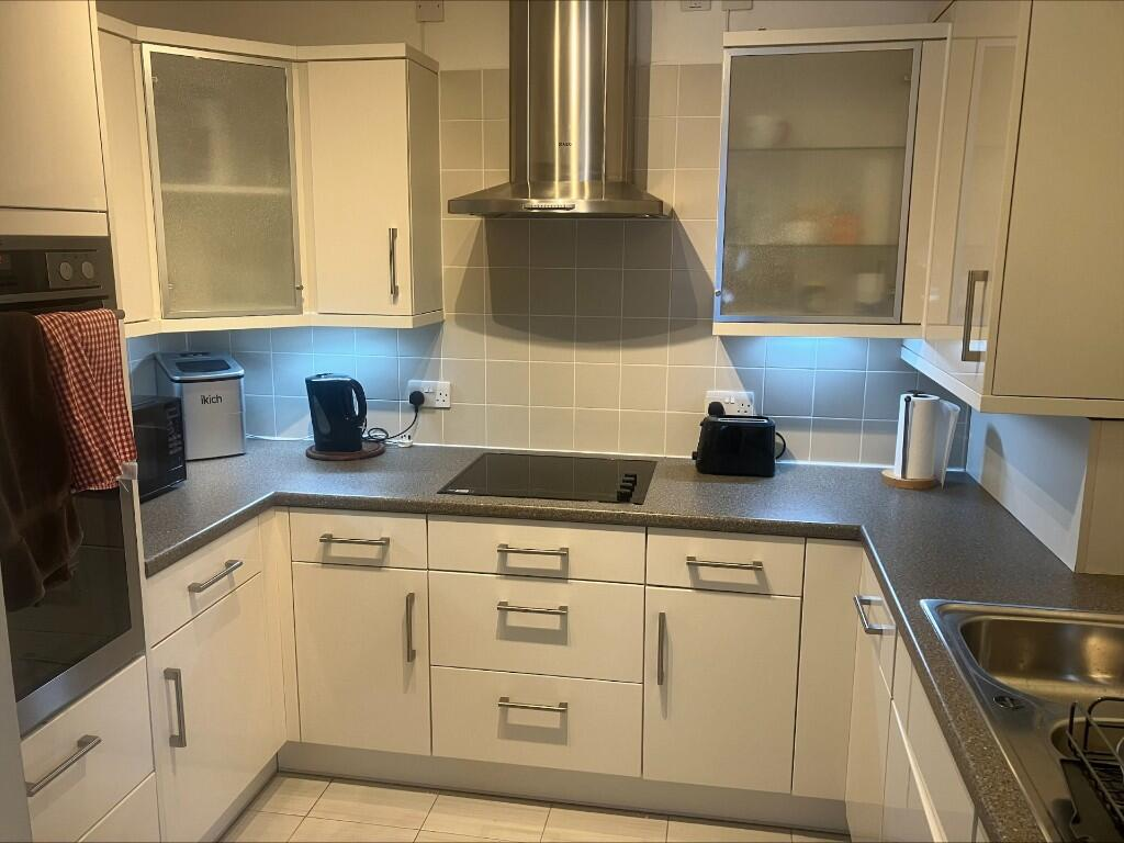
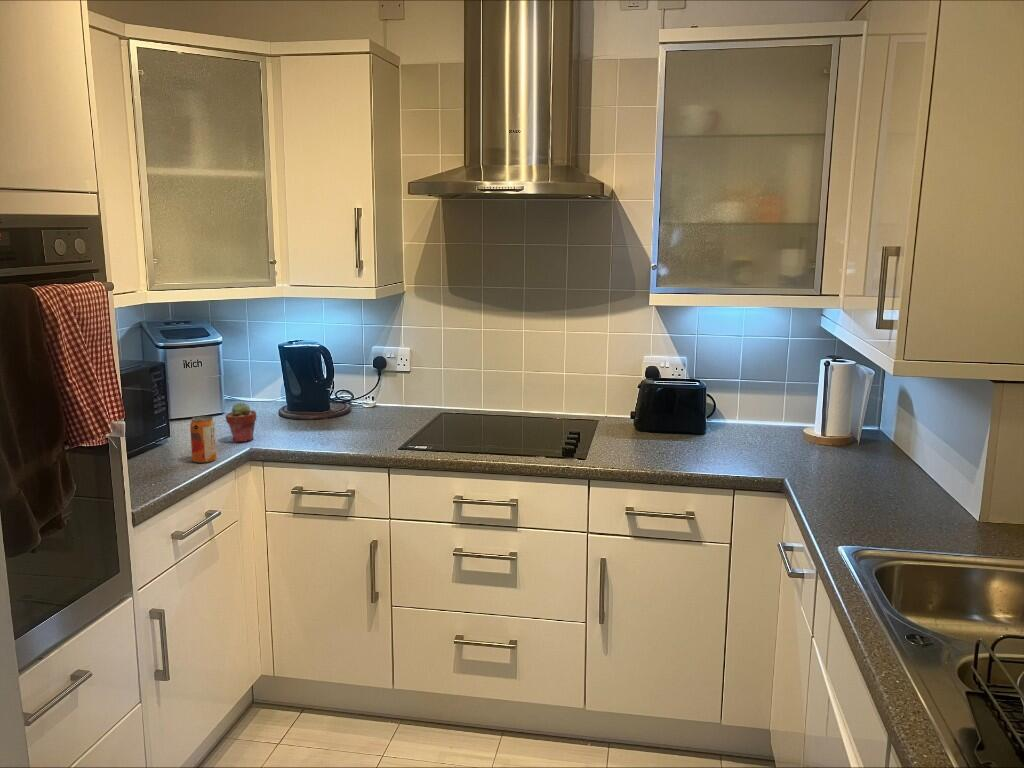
+ beverage can [189,415,217,463]
+ potted succulent [224,401,258,443]
